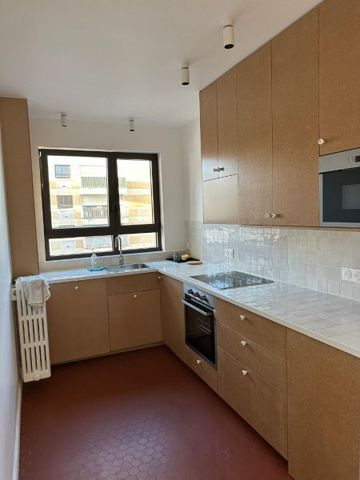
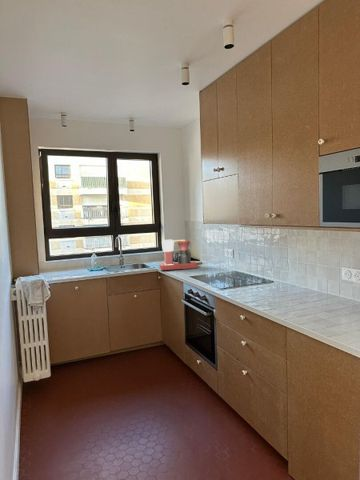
+ coffee maker [159,239,199,271]
